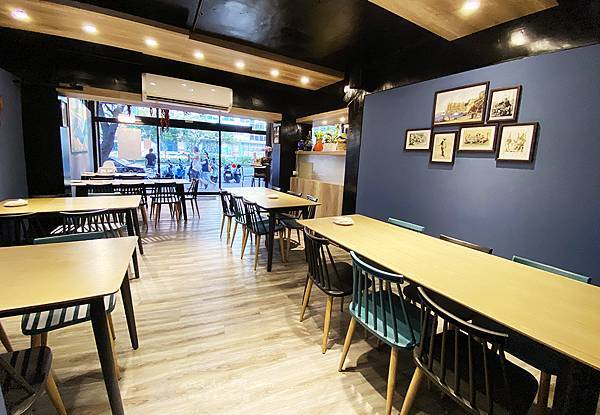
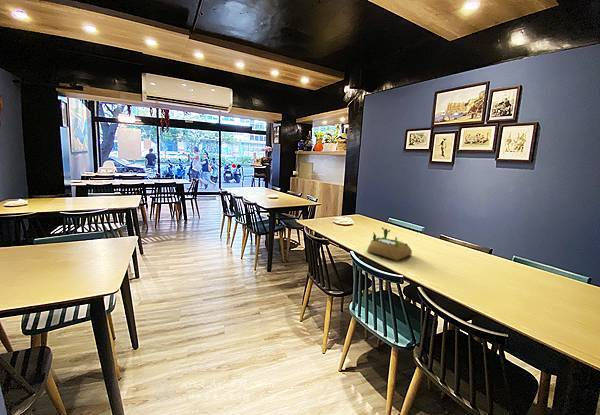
+ succulent planter [366,226,413,261]
